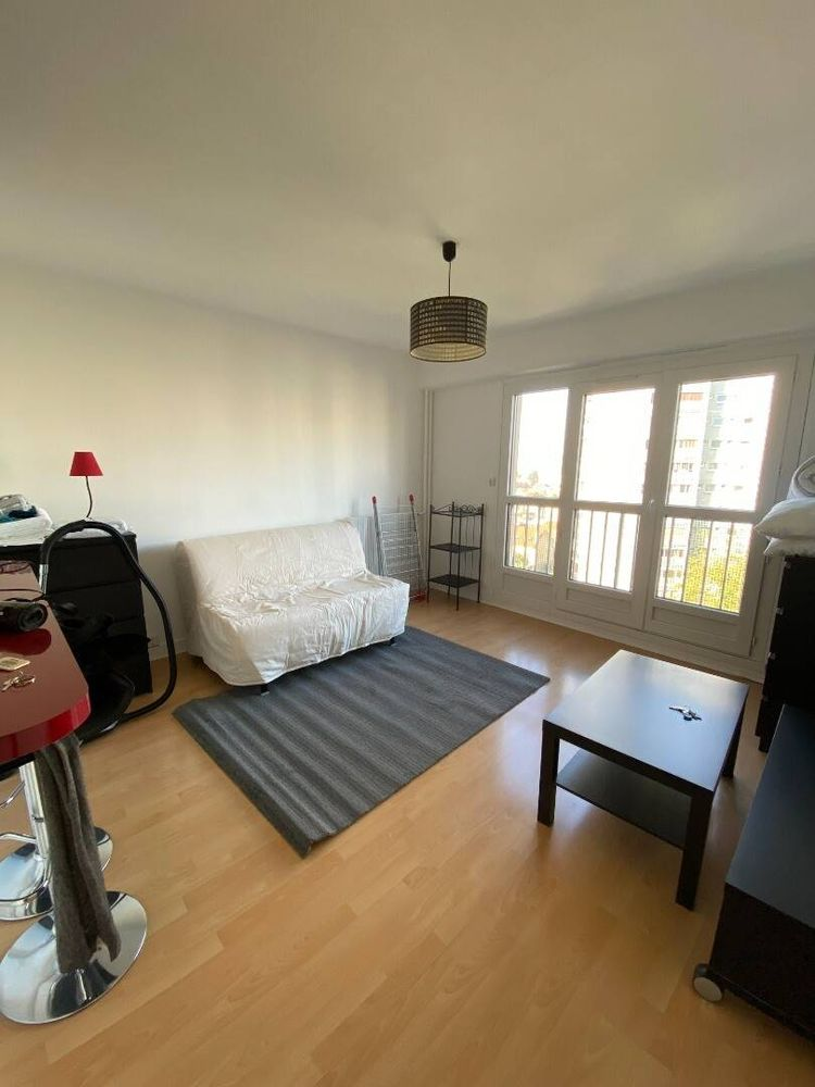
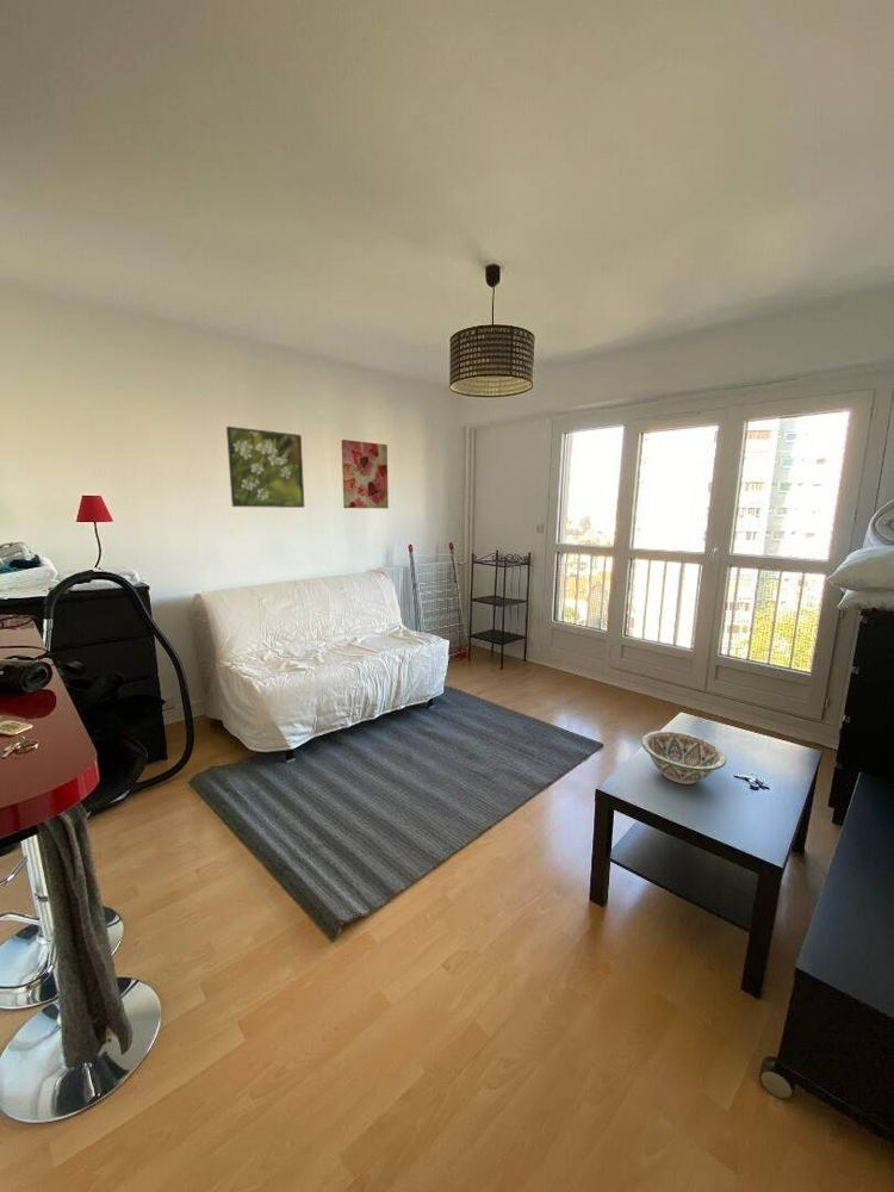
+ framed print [225,426,305,509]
+ wall art [341,439,390,509]
+ decorative bowl [640,730,727,786]
